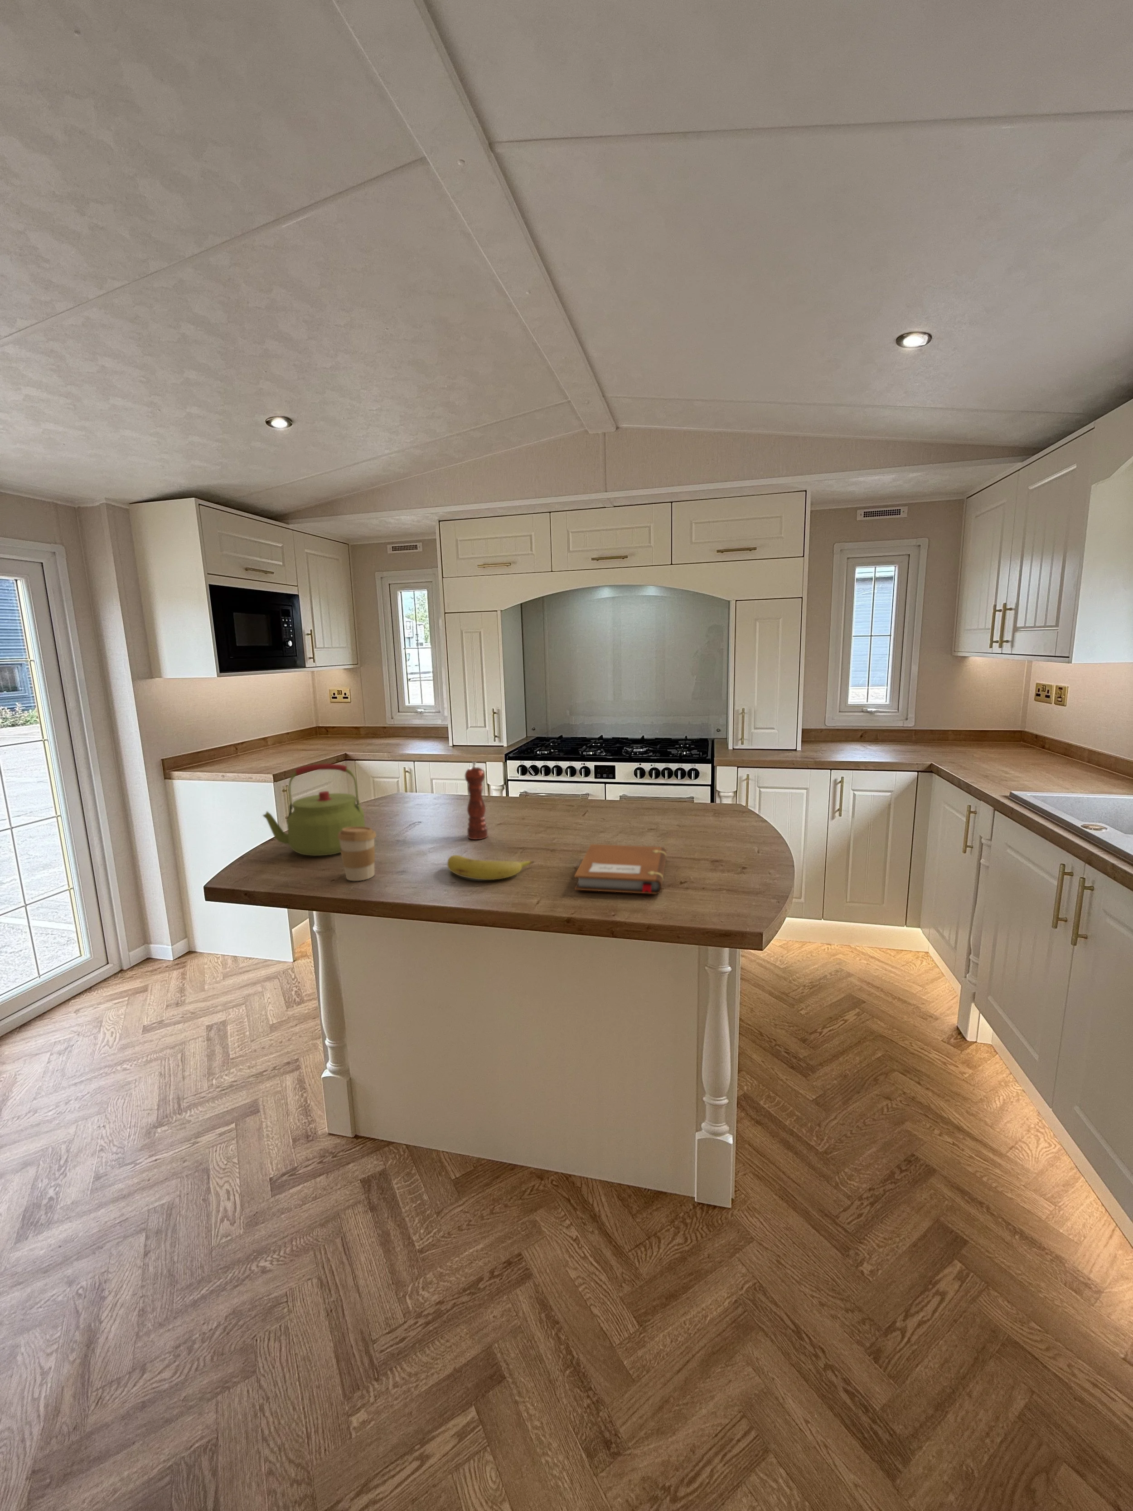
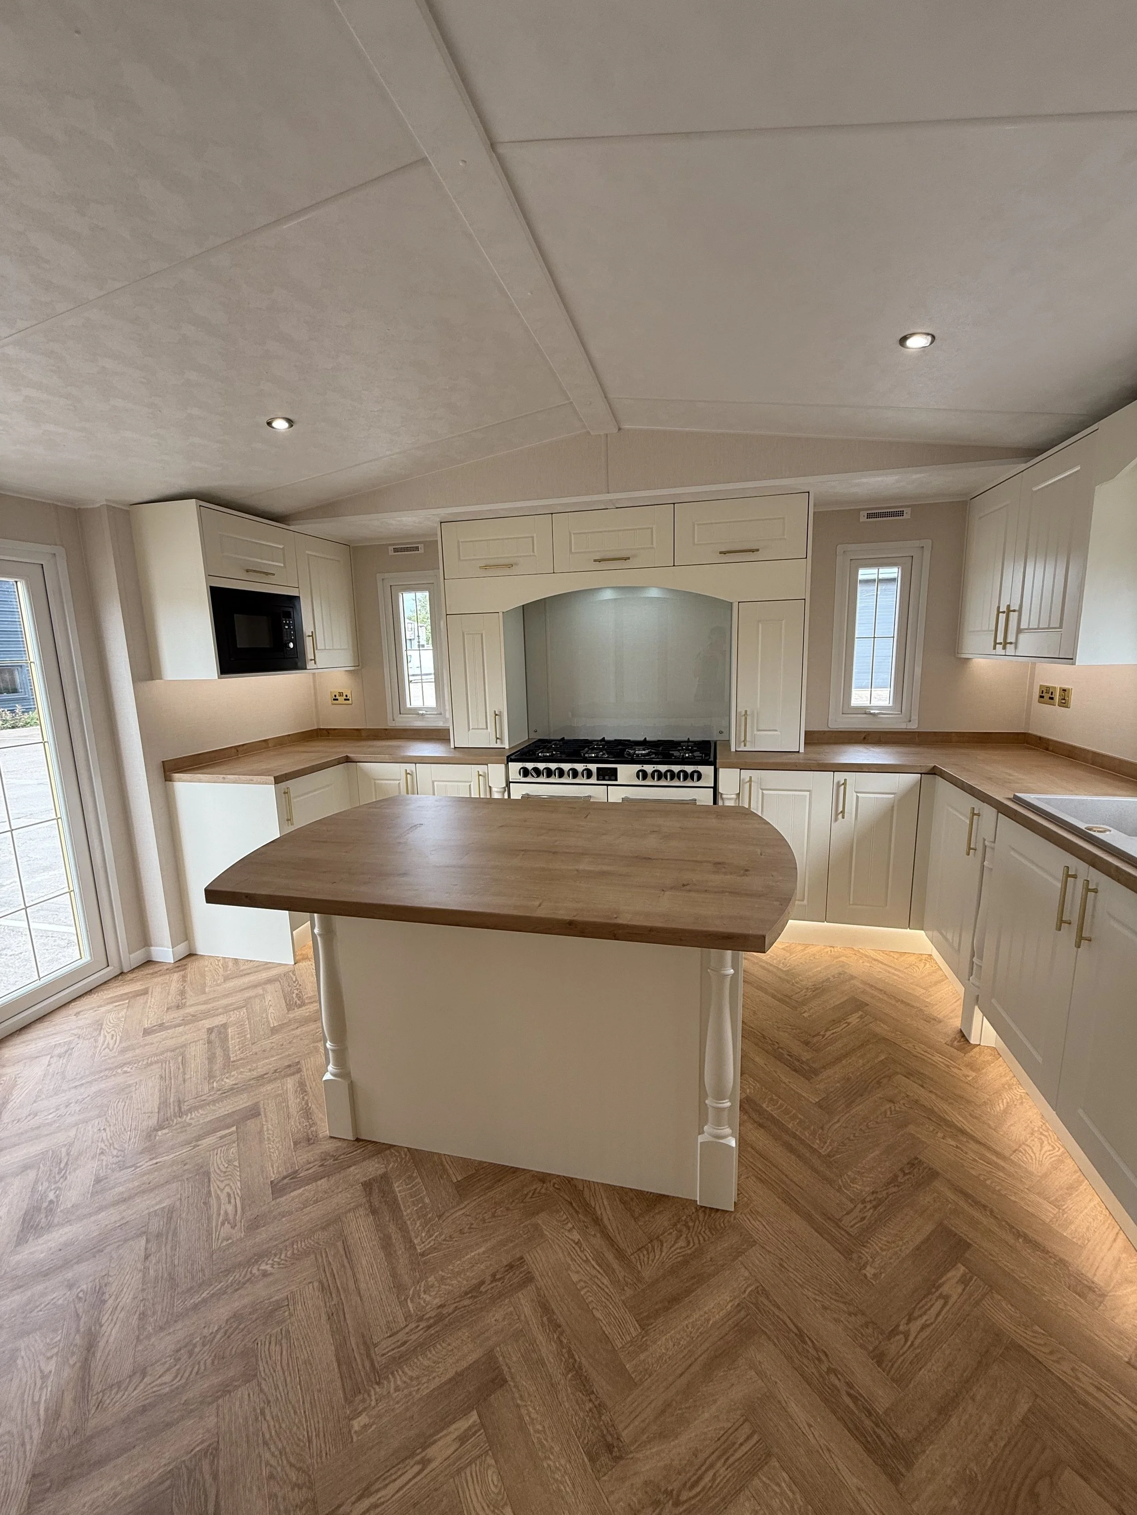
- kettle [262,763,365,856]
- fruit [446,855,536,880]
- pepper mill [464,761,489,841]
- coffee cup [338,826,376,881]
- notebook [574,844,668,894]
